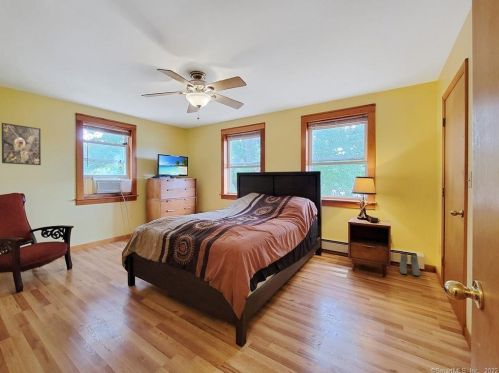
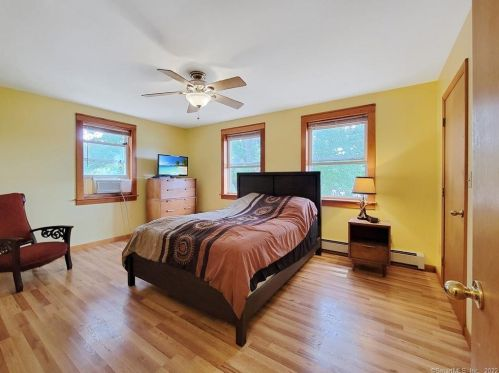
- boots [399,253,421,277]
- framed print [1,122,42,166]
